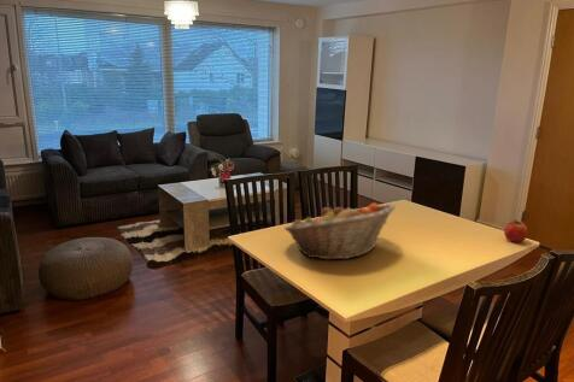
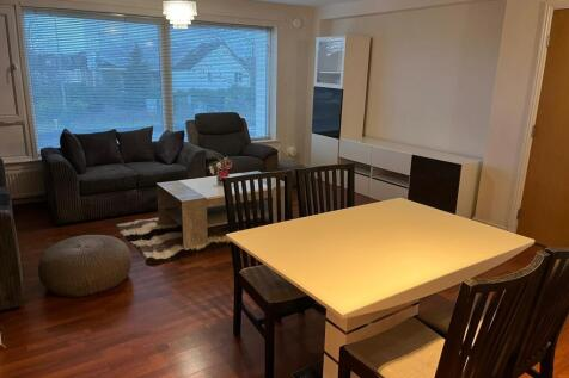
- apple [503,218,528,243]
- fruit basket [283,202,397,260]
